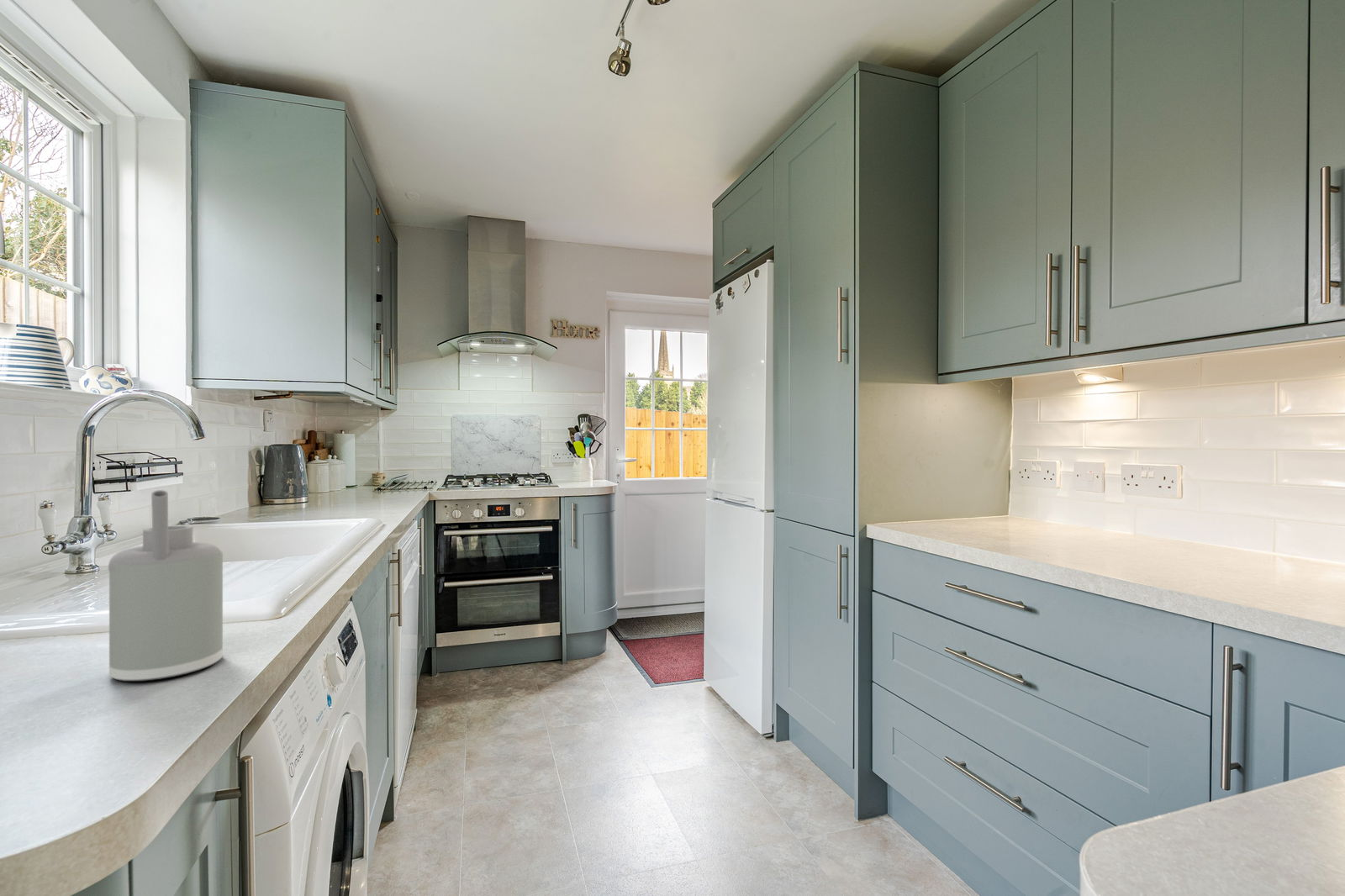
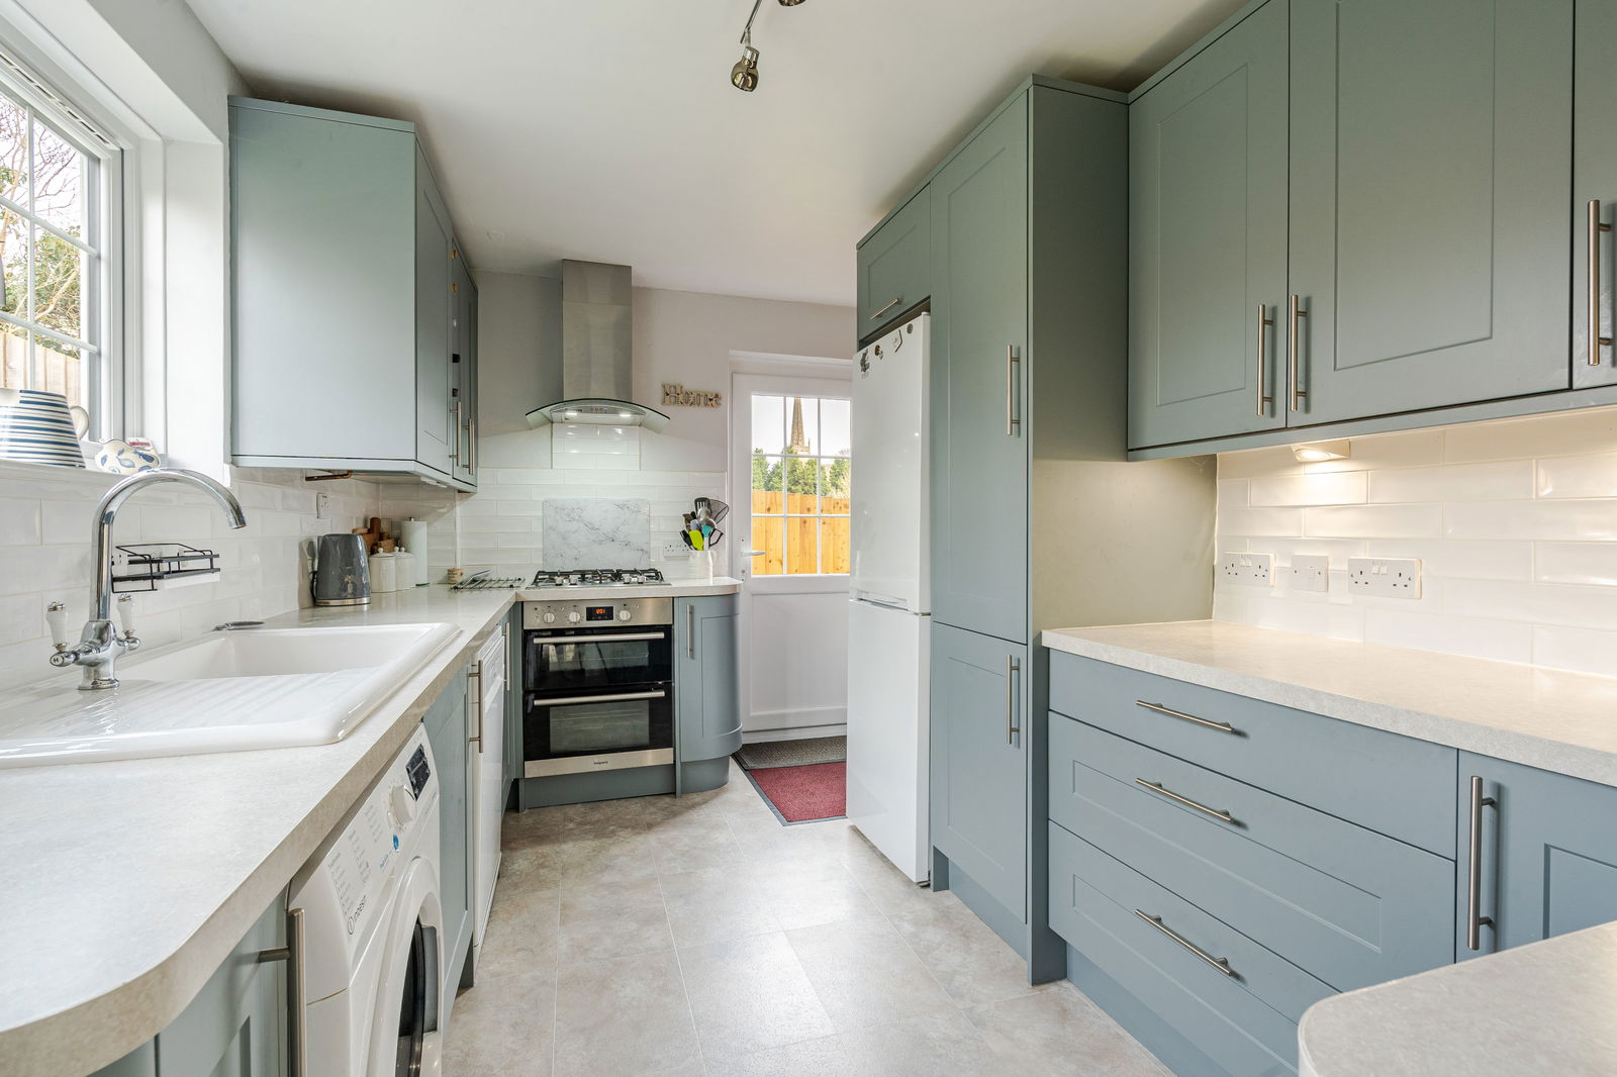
- soap dispenser [108,489,224,683]
